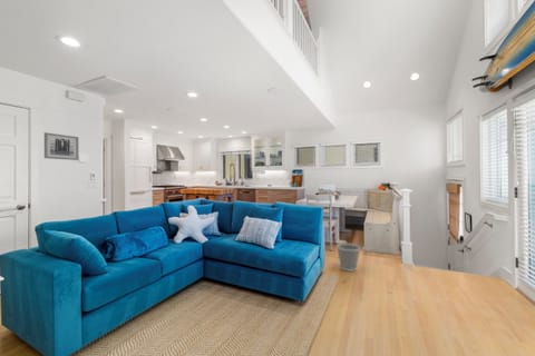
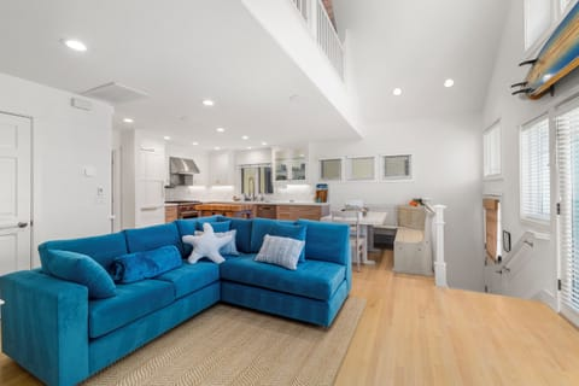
- wall art [43,131,80,161]
- wastebasket [335,243,361,273]
